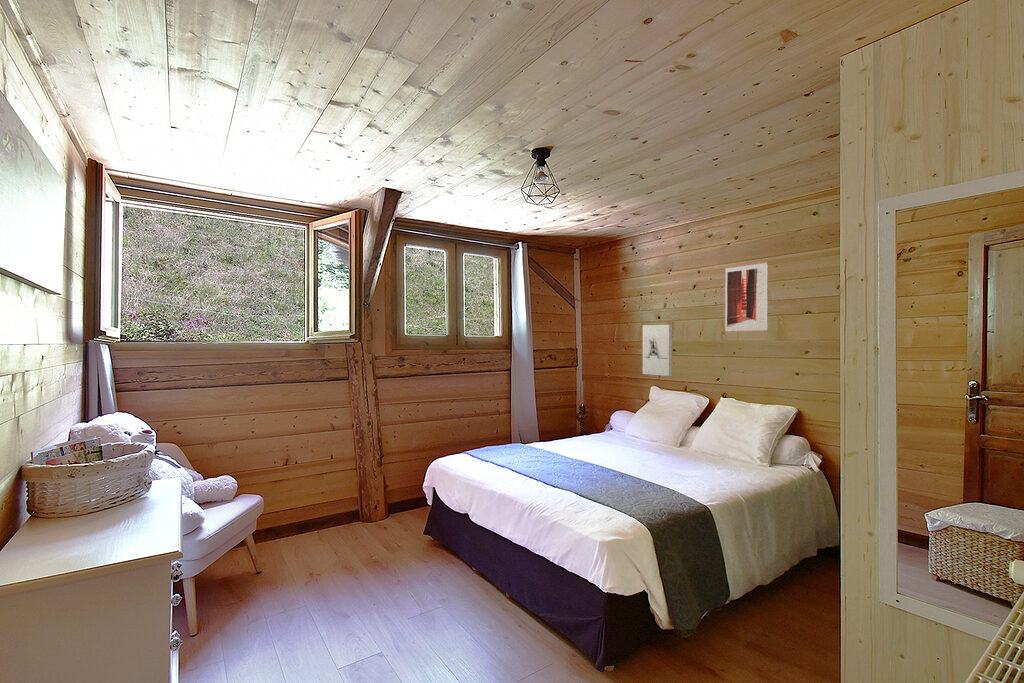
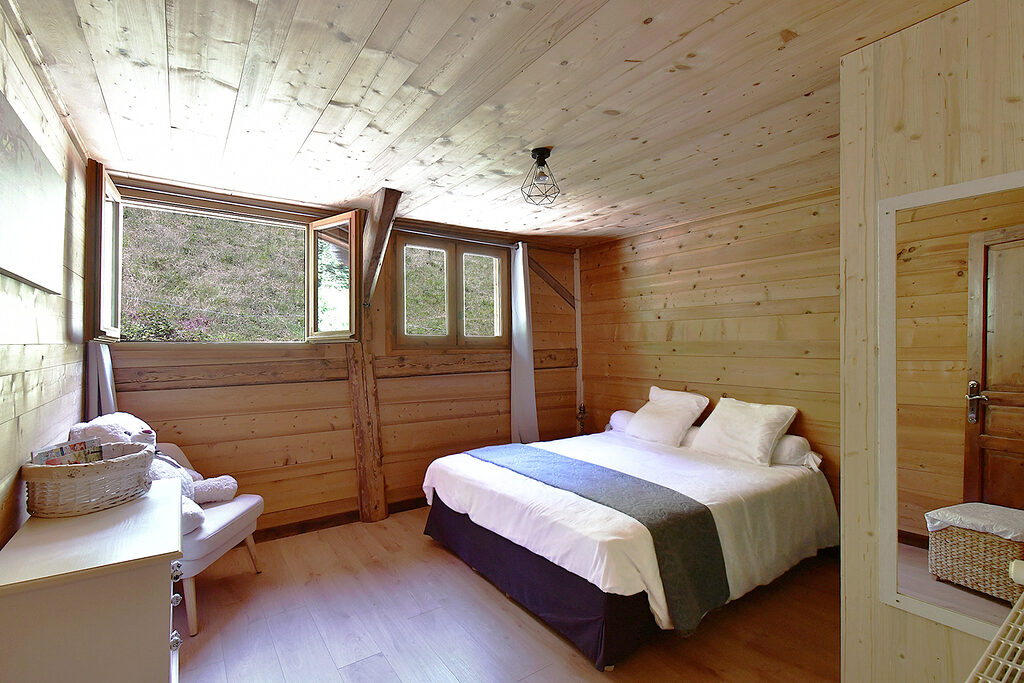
- wall art [724,260,769,334]
- wall sculpture [642,323,673,378]
